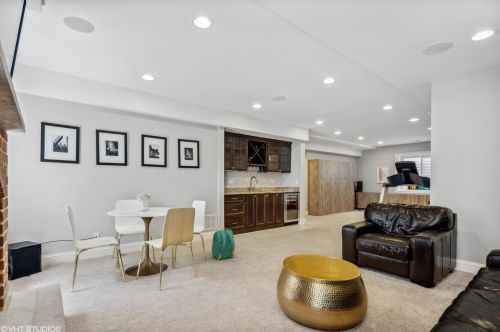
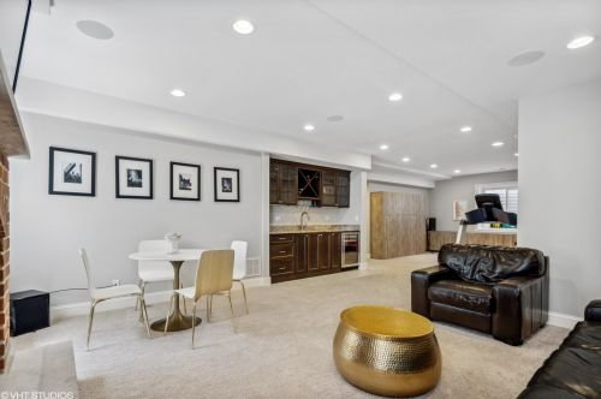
- backpack [211,227,237,262]
